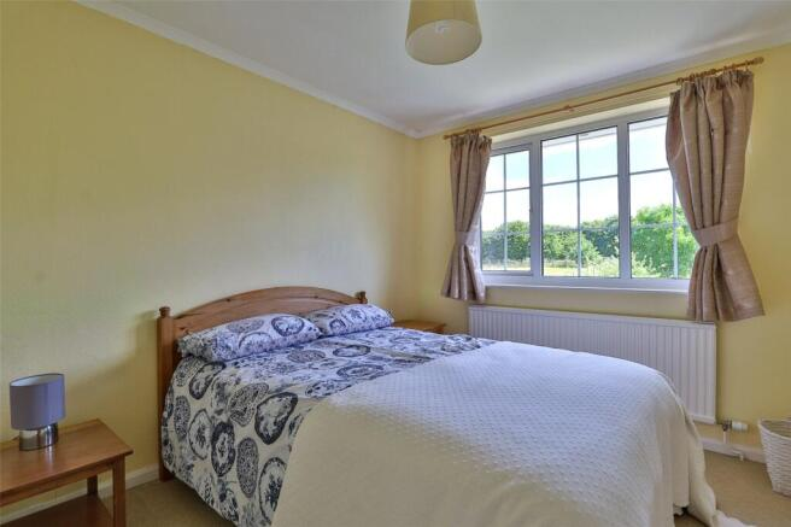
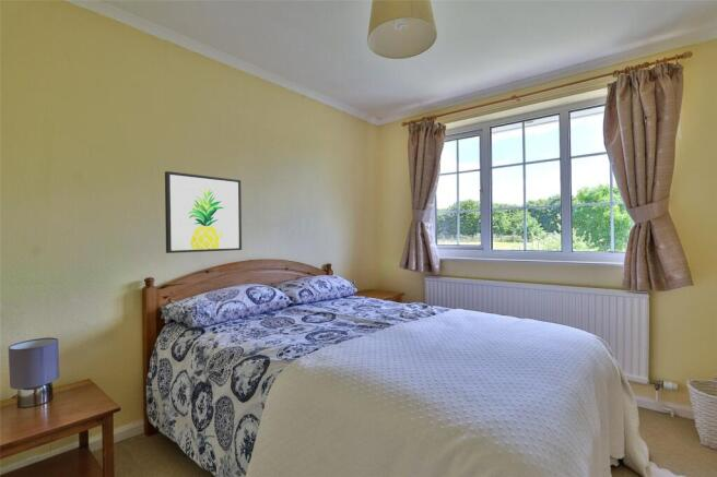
+ wall art [164,170,243,254]
